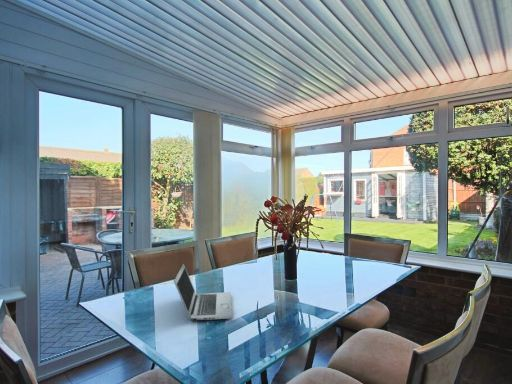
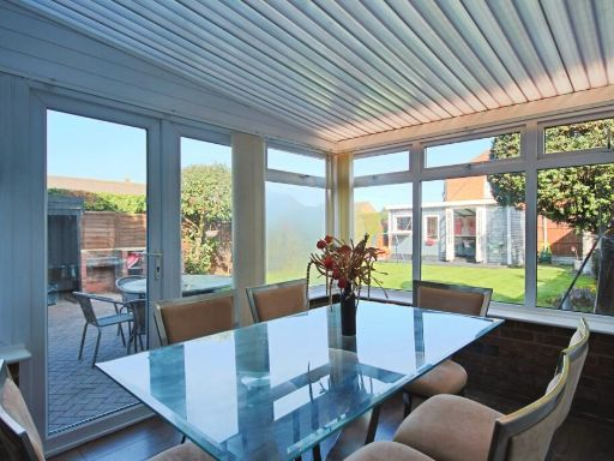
- laptop [173,263,234,321]
